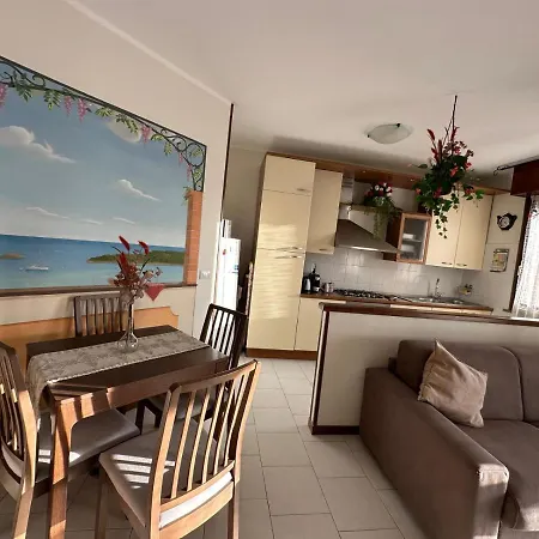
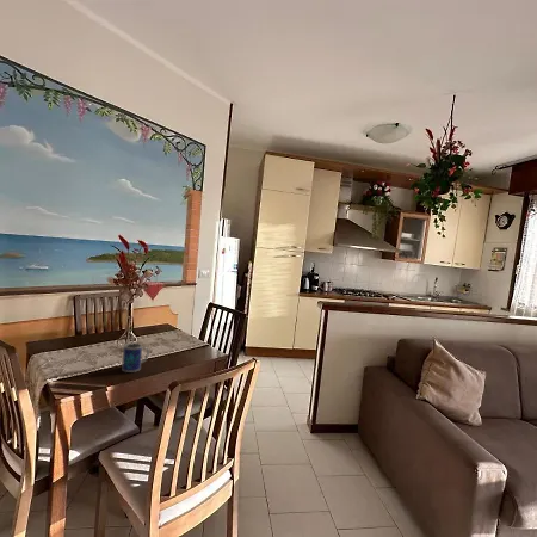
+ mug [121,341,150,374]
